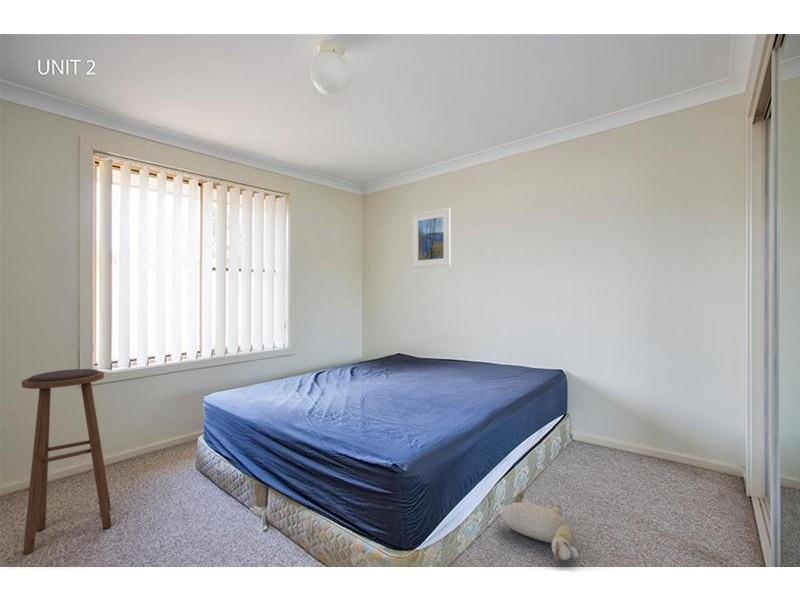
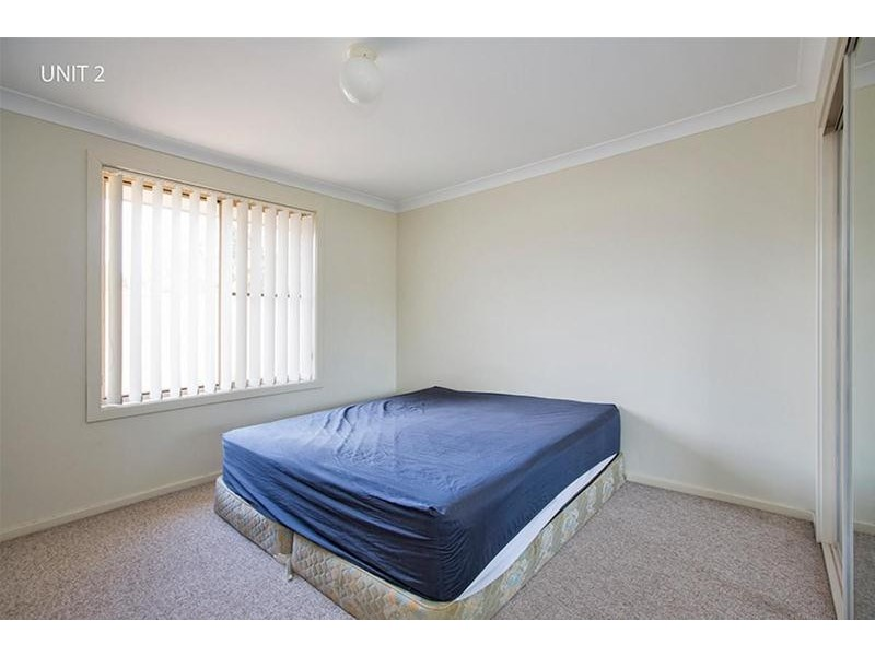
- plush toy [498,490,581,561]
- stool [21,368,112,556]
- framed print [411,207,452,269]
